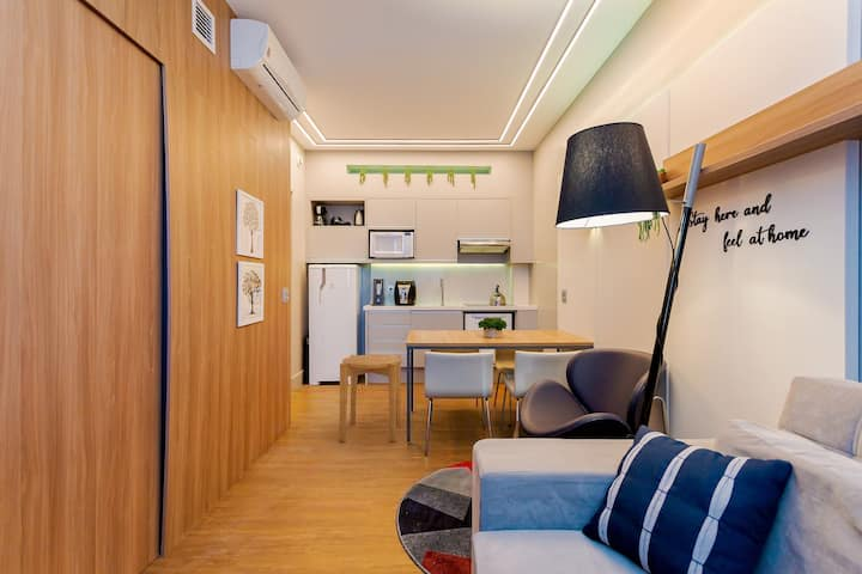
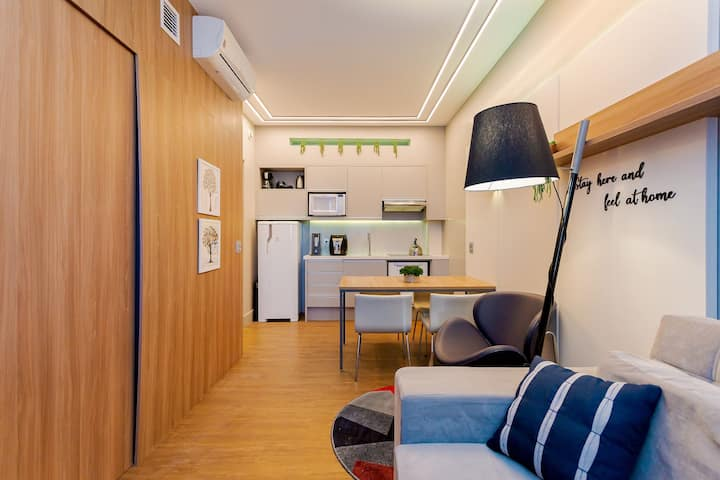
- side table [339,354,402,442]
